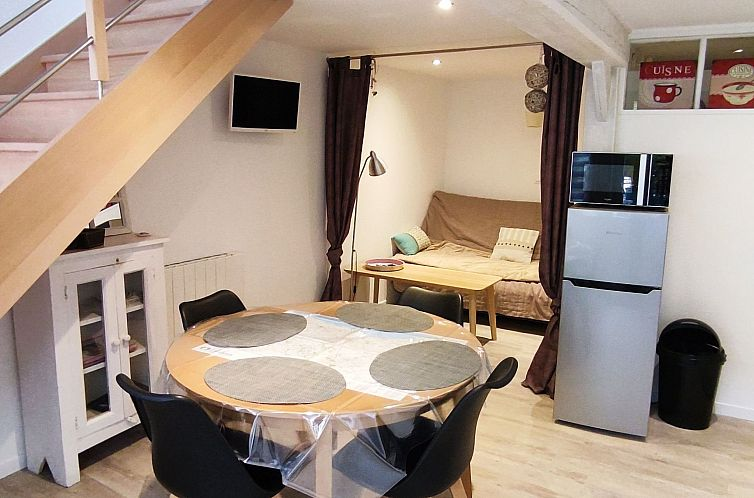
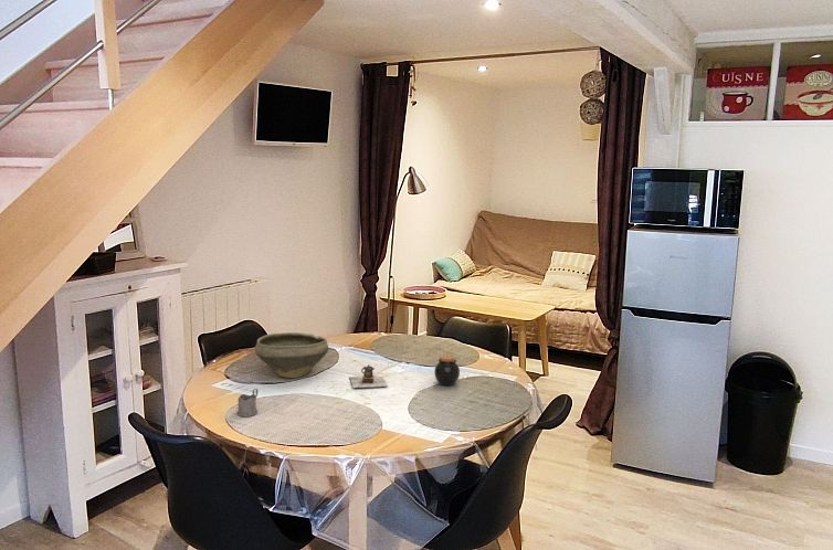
+ teapot [349,363,389,389]
+ tea glass holder [236,388,259,417]
+ jar [433,355,461,387]
+ bowl [254,331,329,379]
